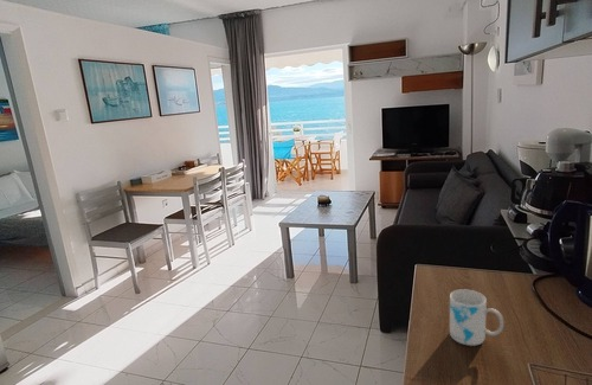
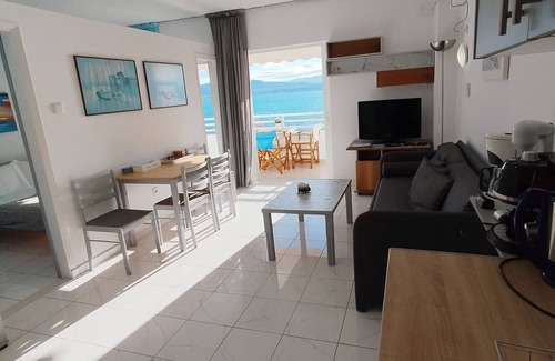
- mug [449,288,504,347]
